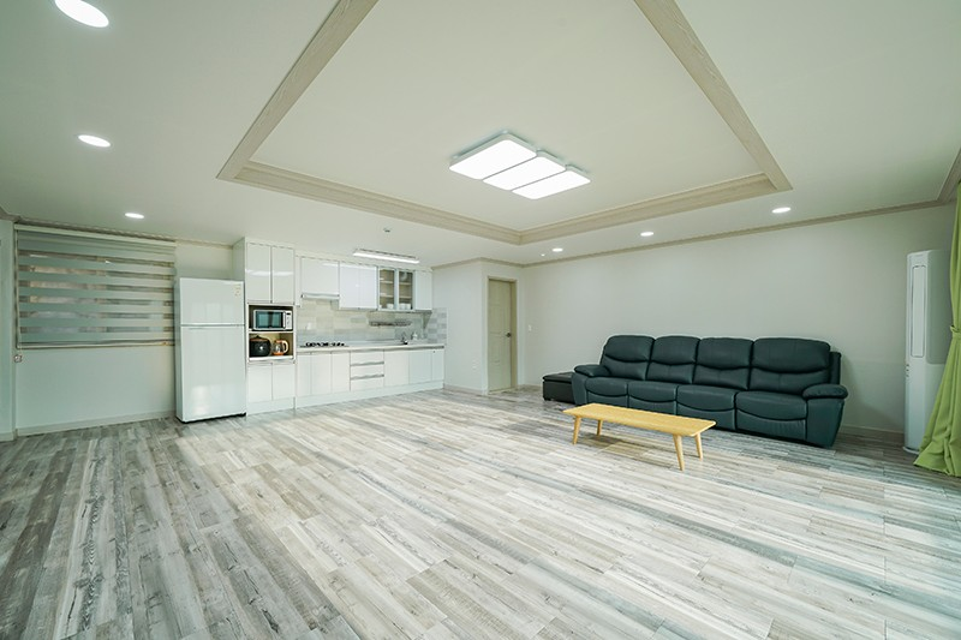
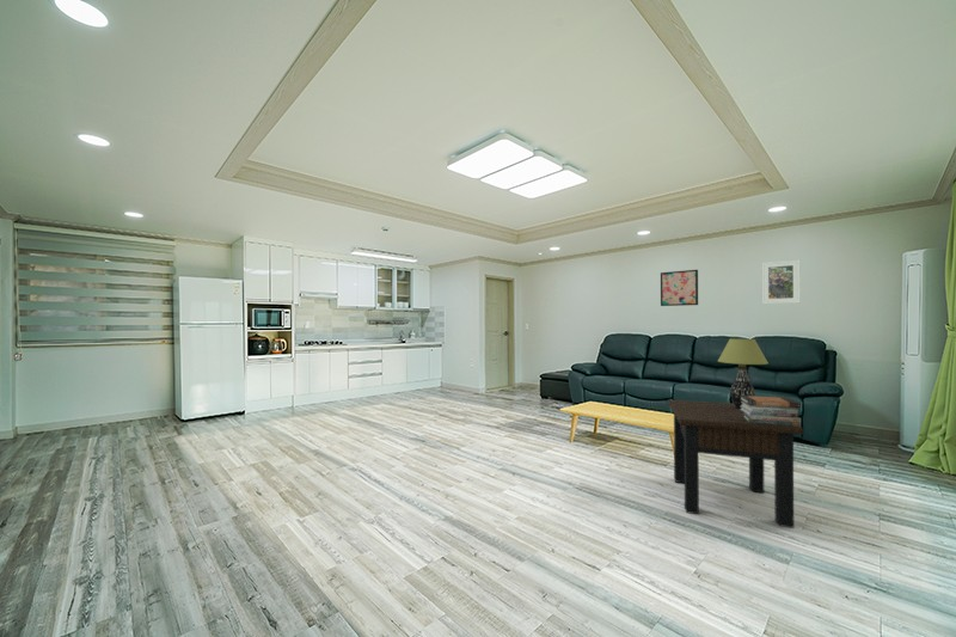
+ book stack [740,396,802,427]
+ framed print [761,258,802,305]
+ table lamp [717,337,770,409]
+ side table [667,398,804,529]
+ wall art [660,269,699,307]
